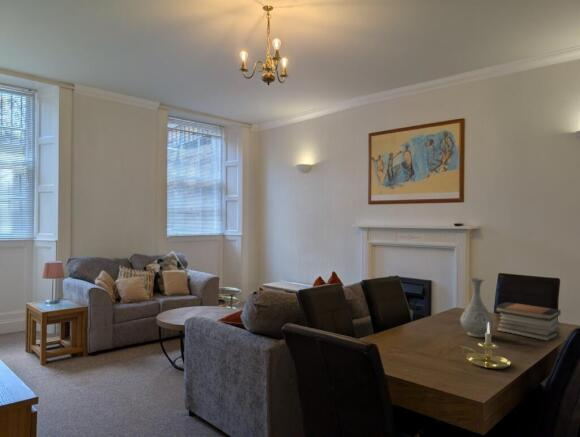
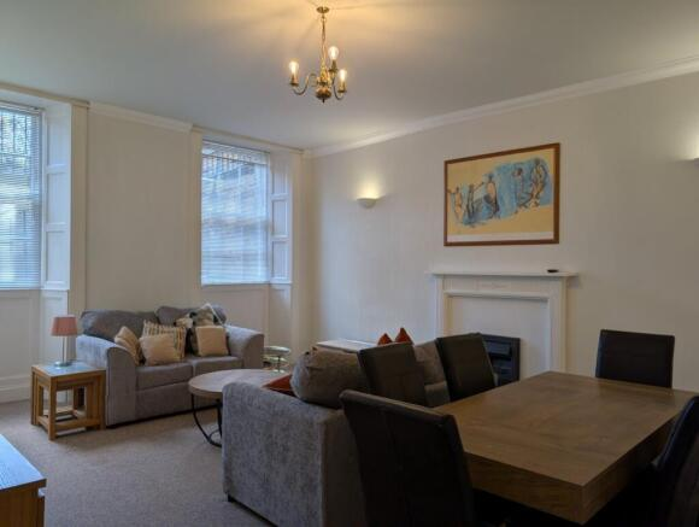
- book stack [494,301,561,342]
- vase [459,277,494,338]
- candle holder [458,322,512,370]
